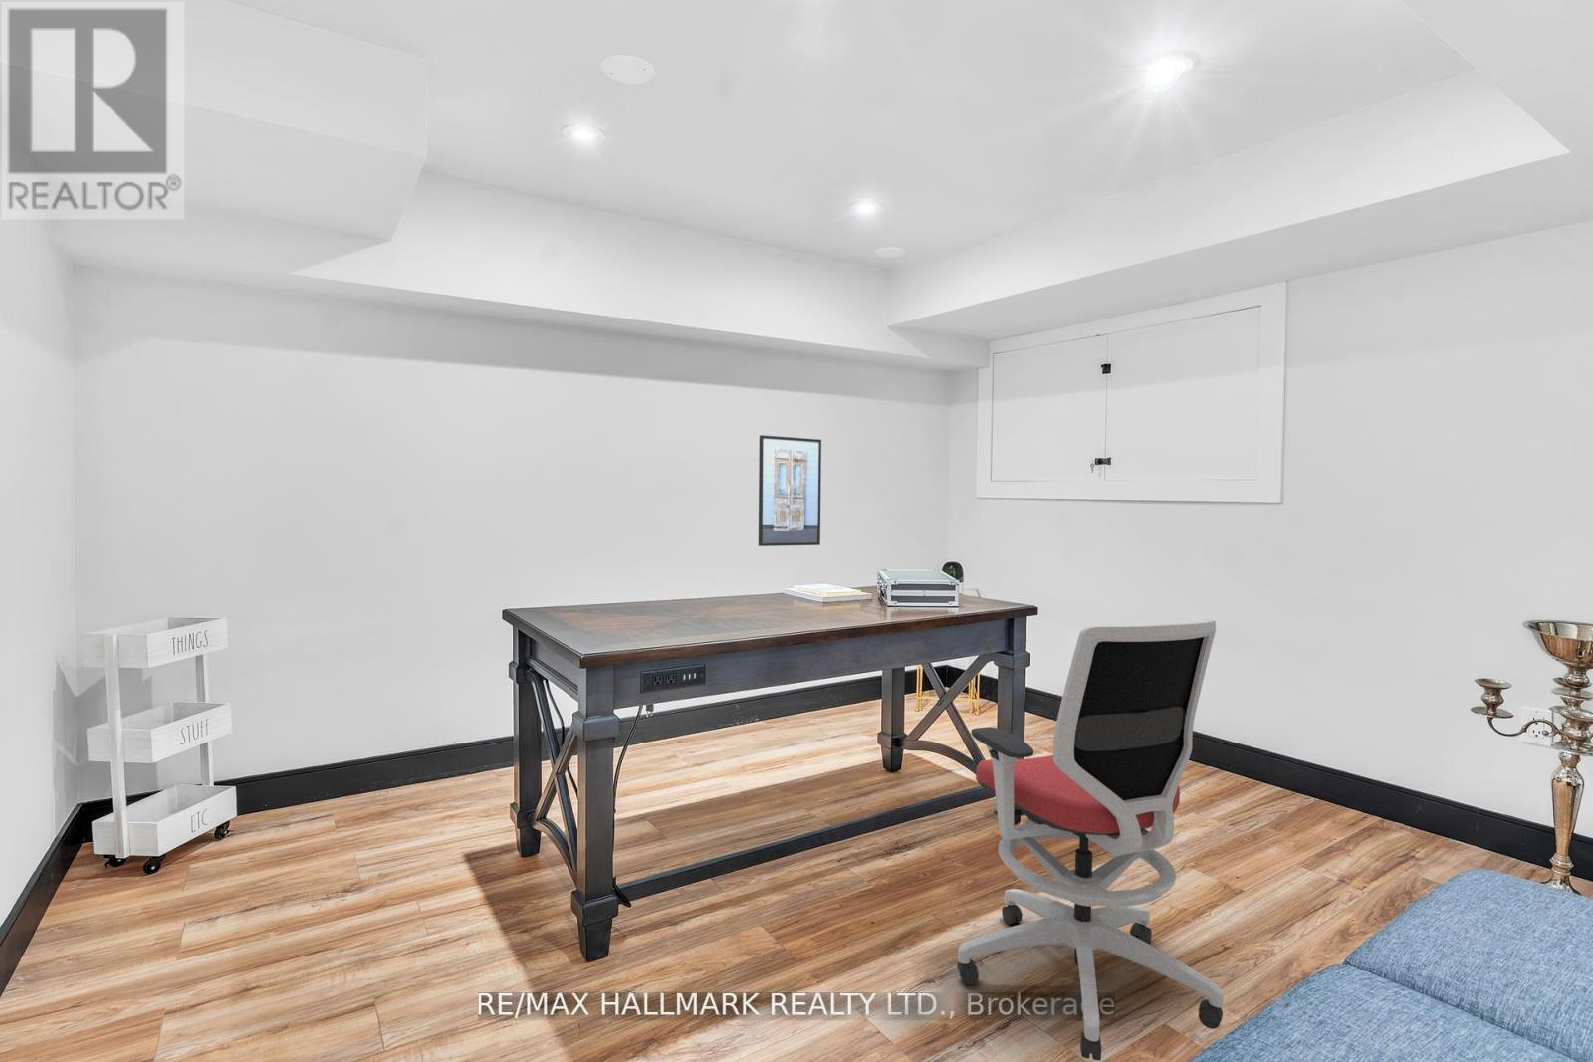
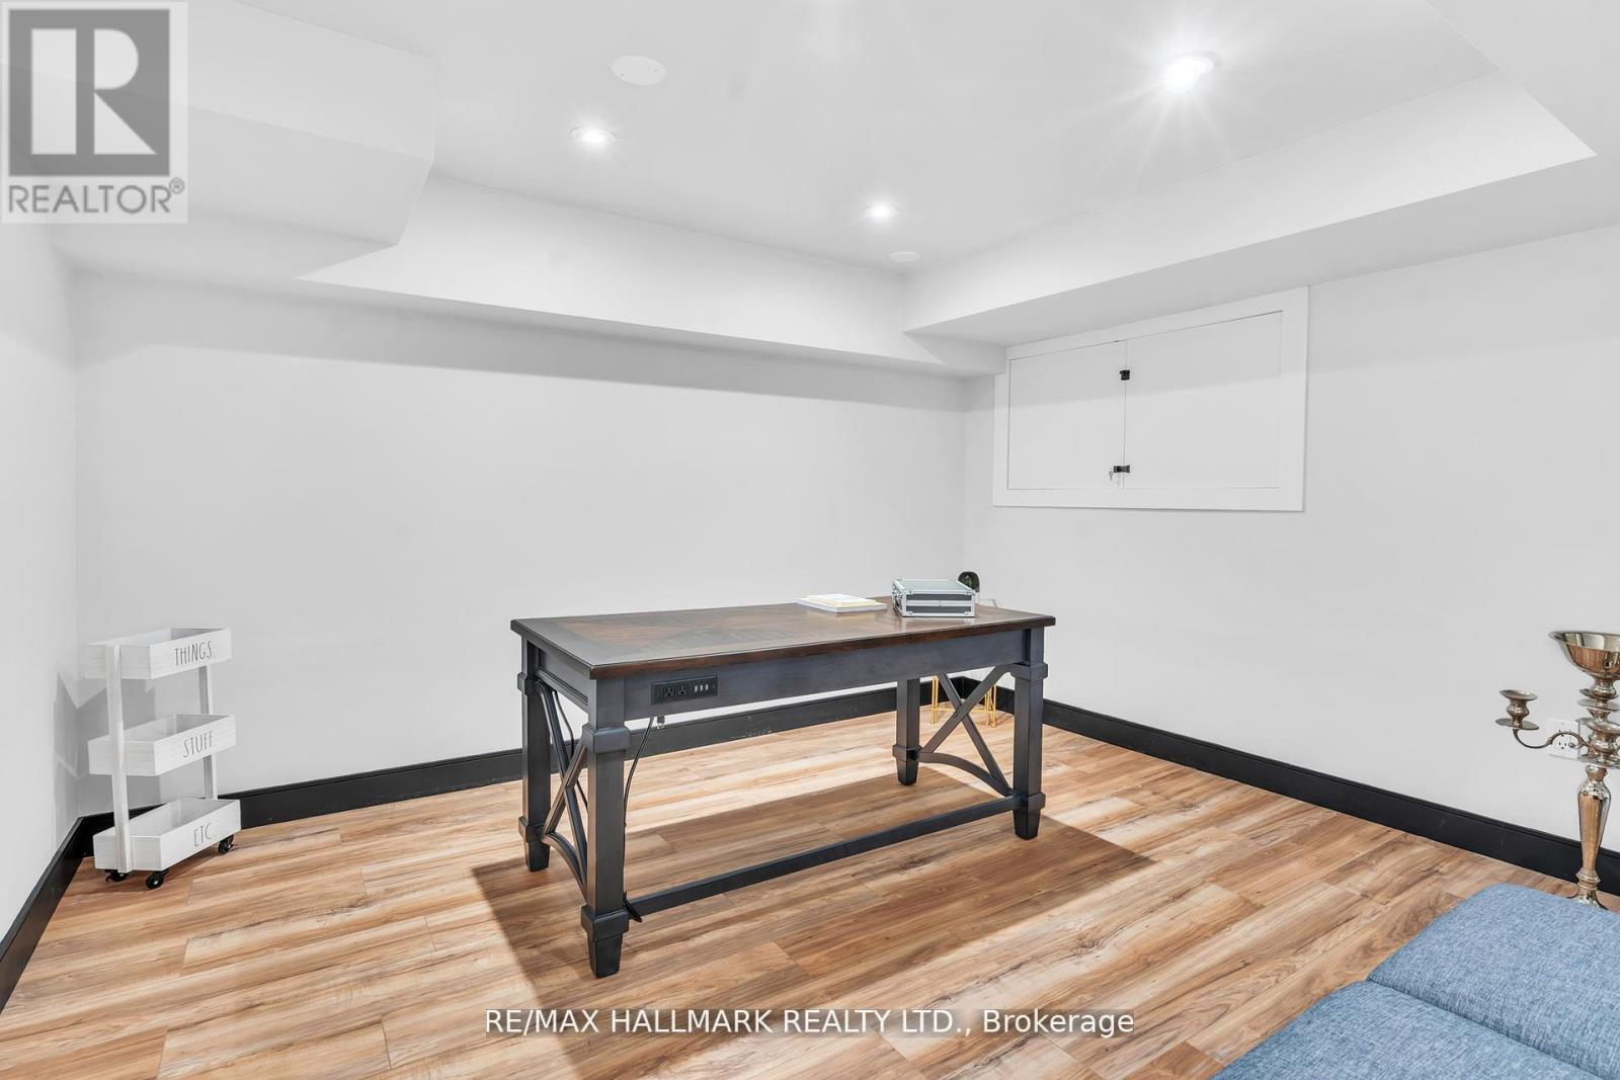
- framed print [757,434,823,548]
- office chair [955,619,1224,1062]
